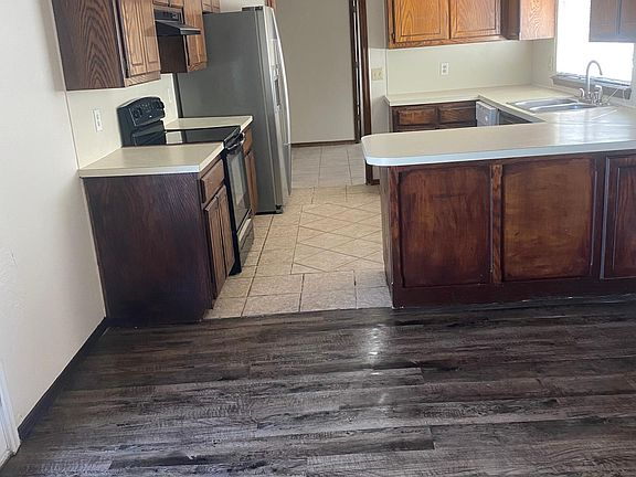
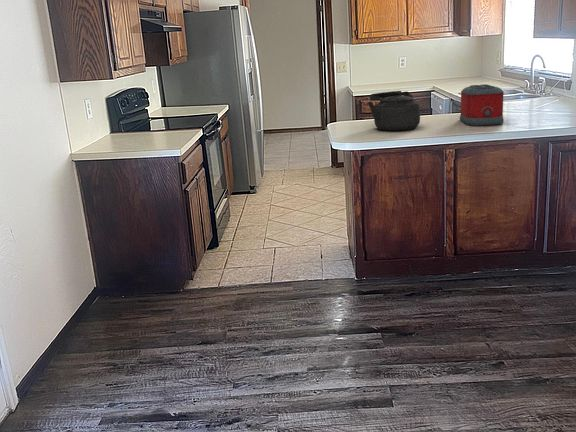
+ toaster [459,83,504,127]
+ kettle [366,90,421,131]
